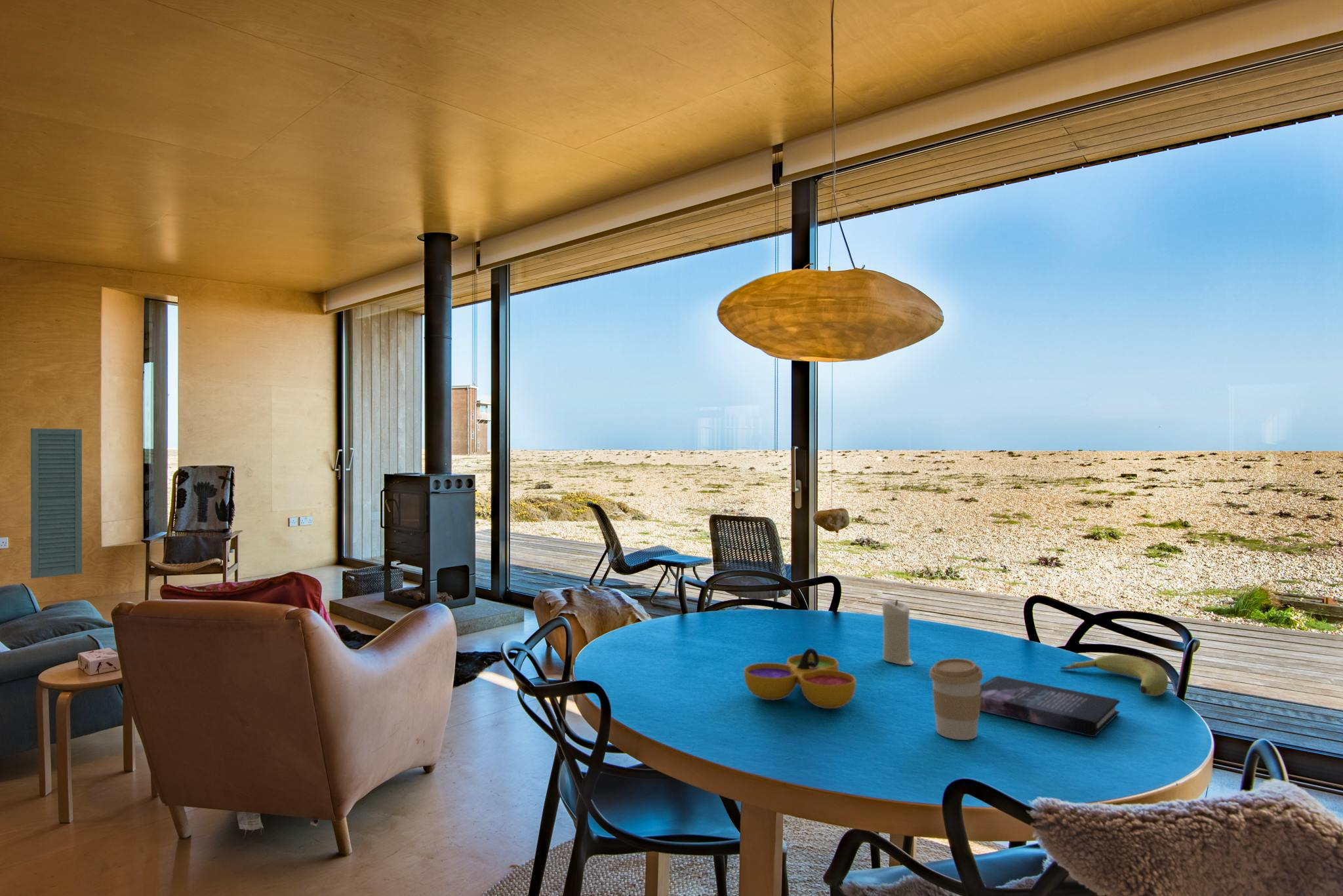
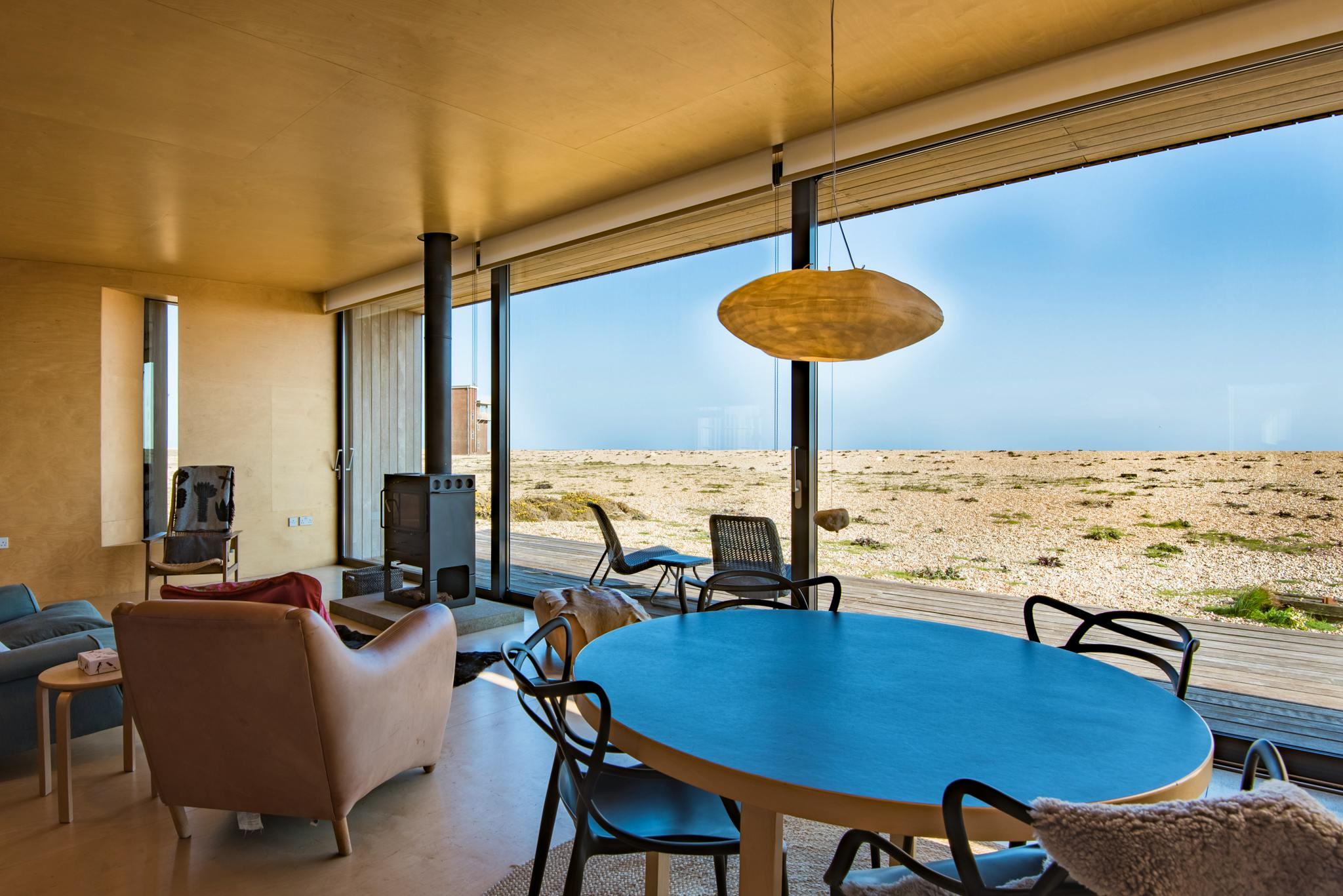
- candle [881,599,914,666]
- decorative bowl [743,648,856,709]
- book [980,675,1121,737]
- wall art [30,428,83,579]
- coffee cup [929,658,984,741]
- banana [1059,653,1169,697]
